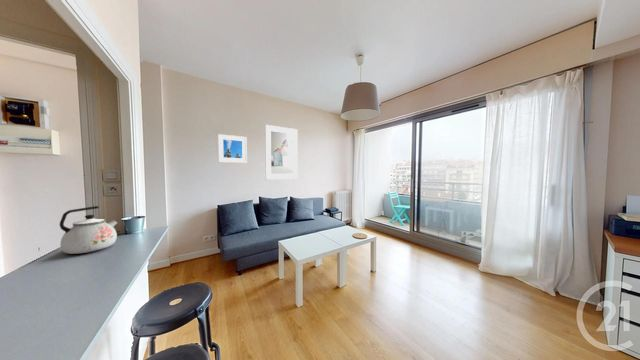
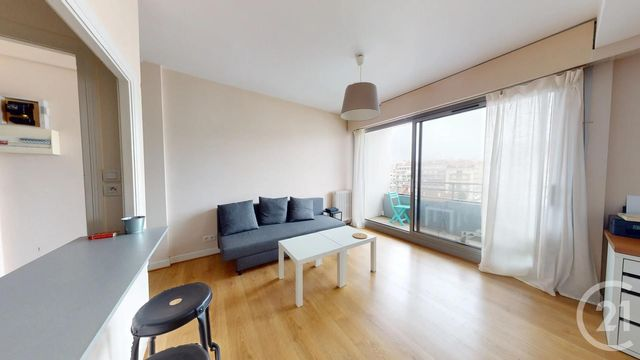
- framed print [264,124,299,180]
- kettle [59,205,118,255]
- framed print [217,133,248,164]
